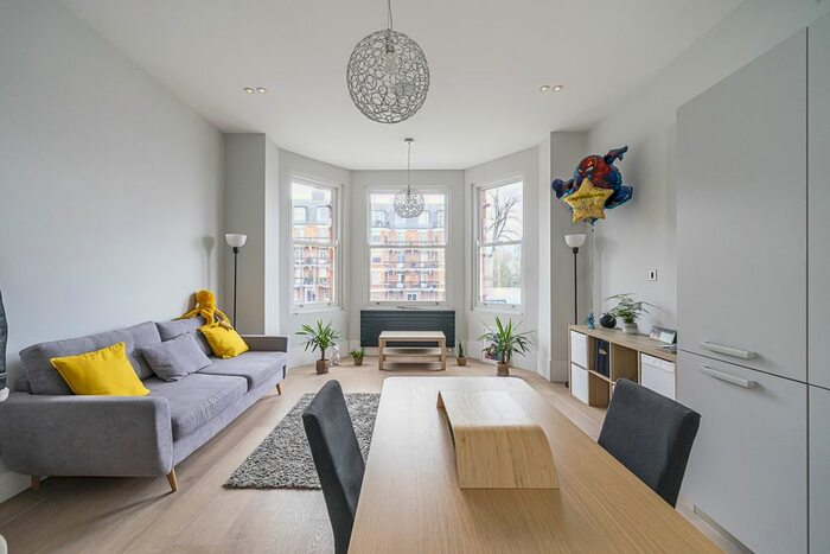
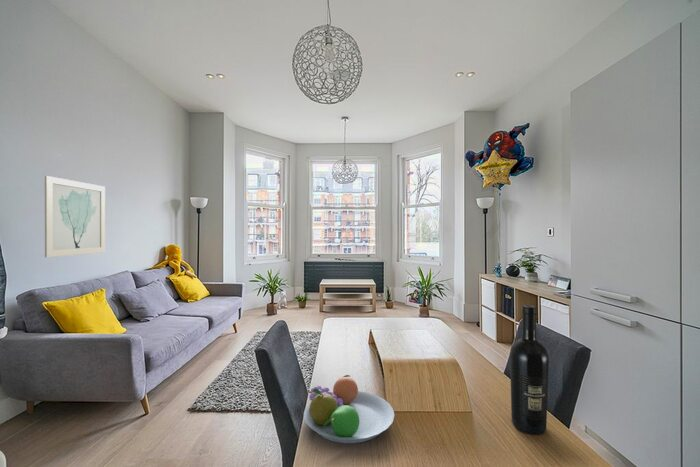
+ fruit bowl [303,374,395,444]
+ wall art [44,175,106,258]
+ wine bottle [509,304,550,436]
